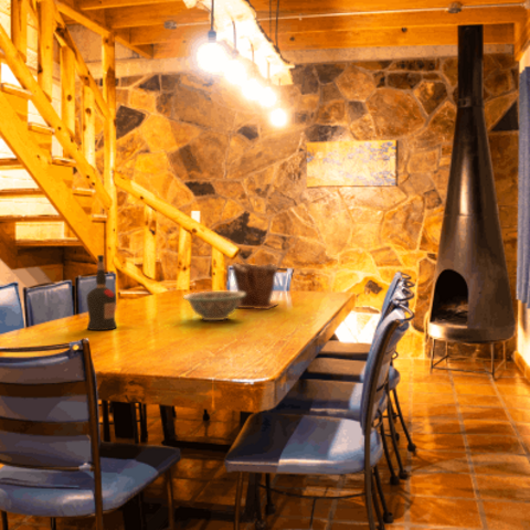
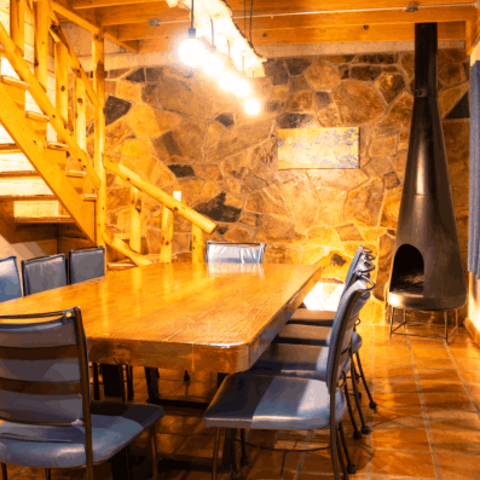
- plant pot [231,262,279,310]
- decorative bowl [182,290,245,321]
- liquor bottle [85,254,118,331]
